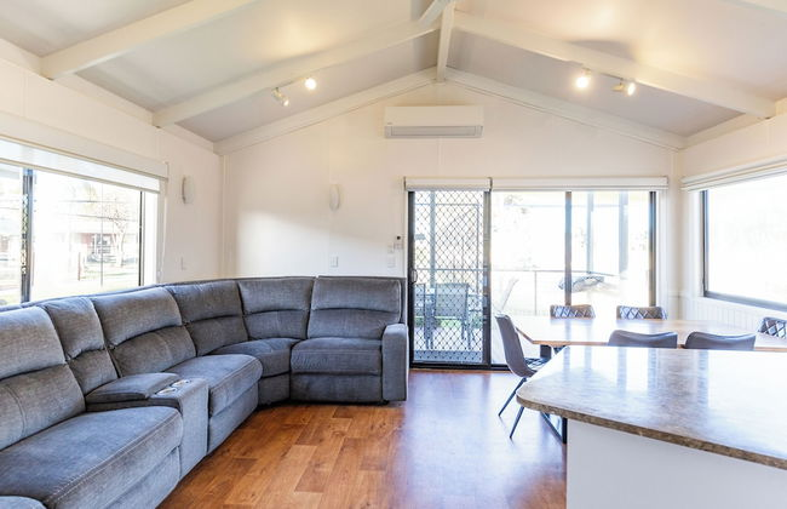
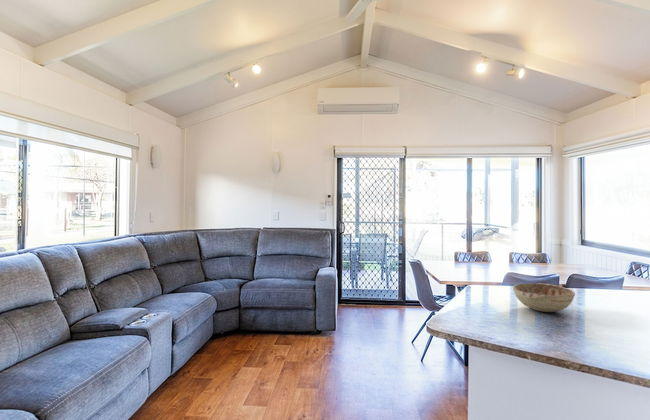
+ decorative bowl [512,282,576,313]
